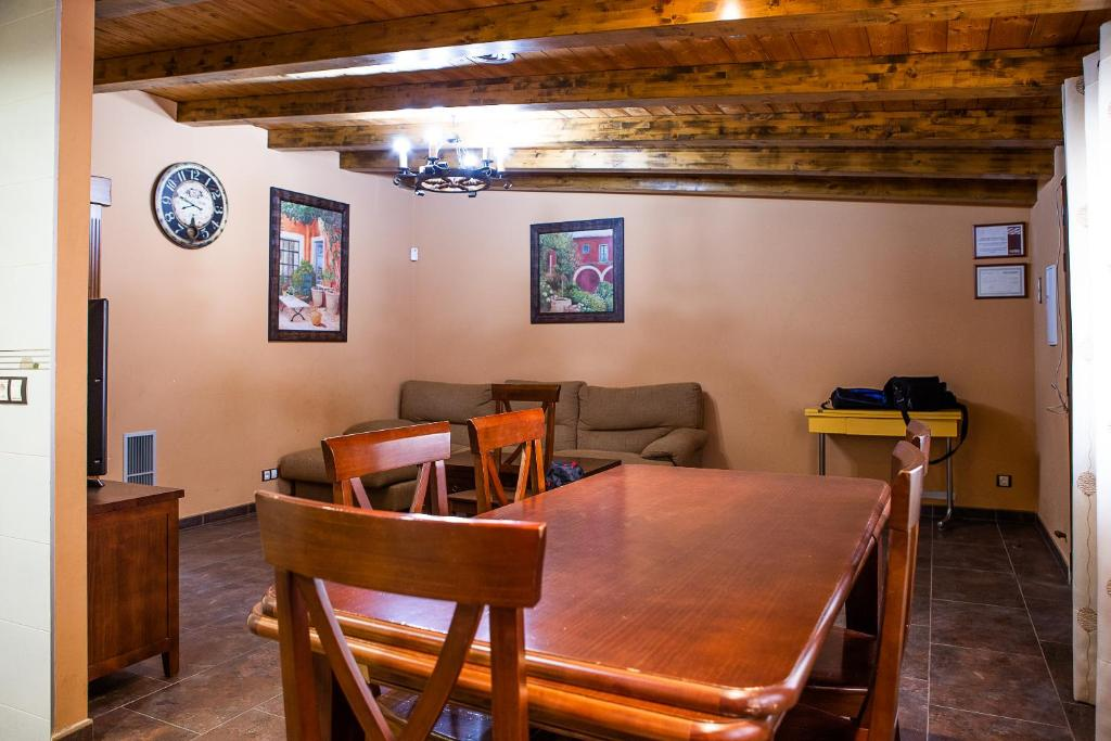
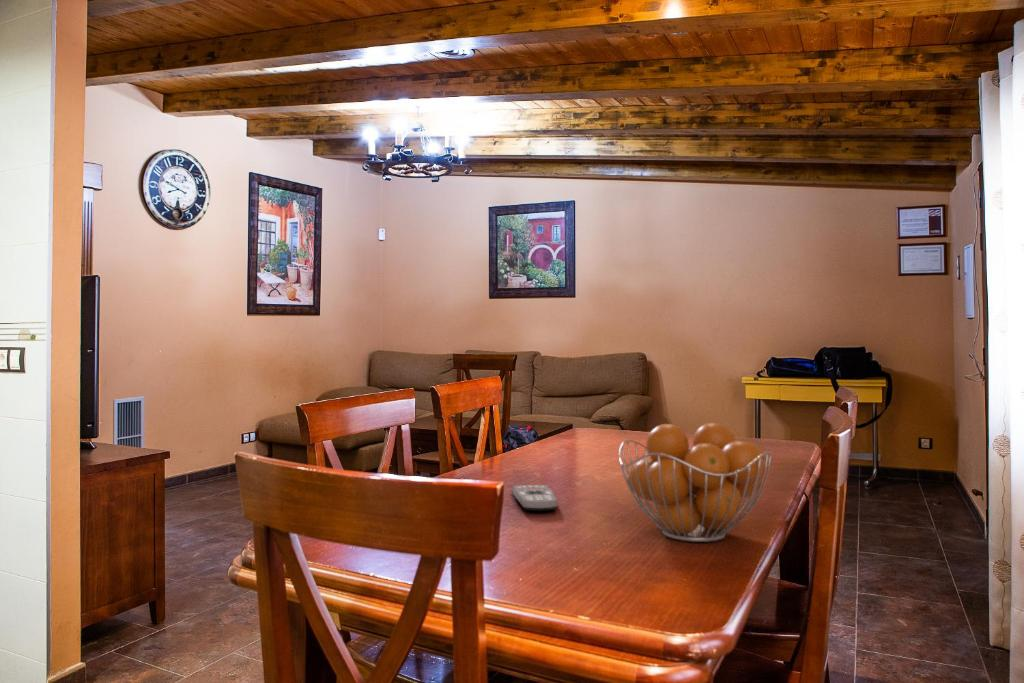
+ fruit basket [618,422,773,543]
+ remote control [511,484,559,511]
